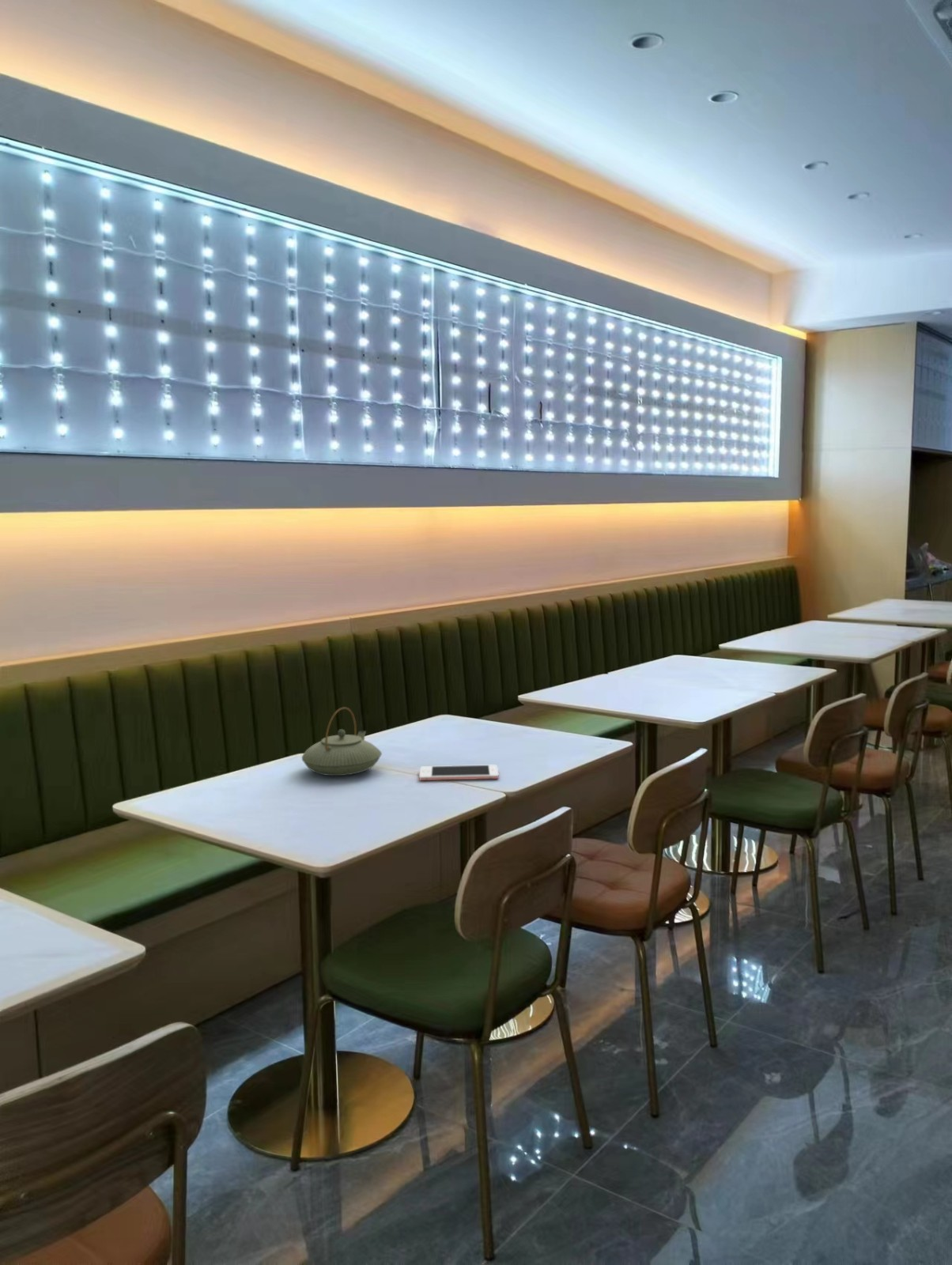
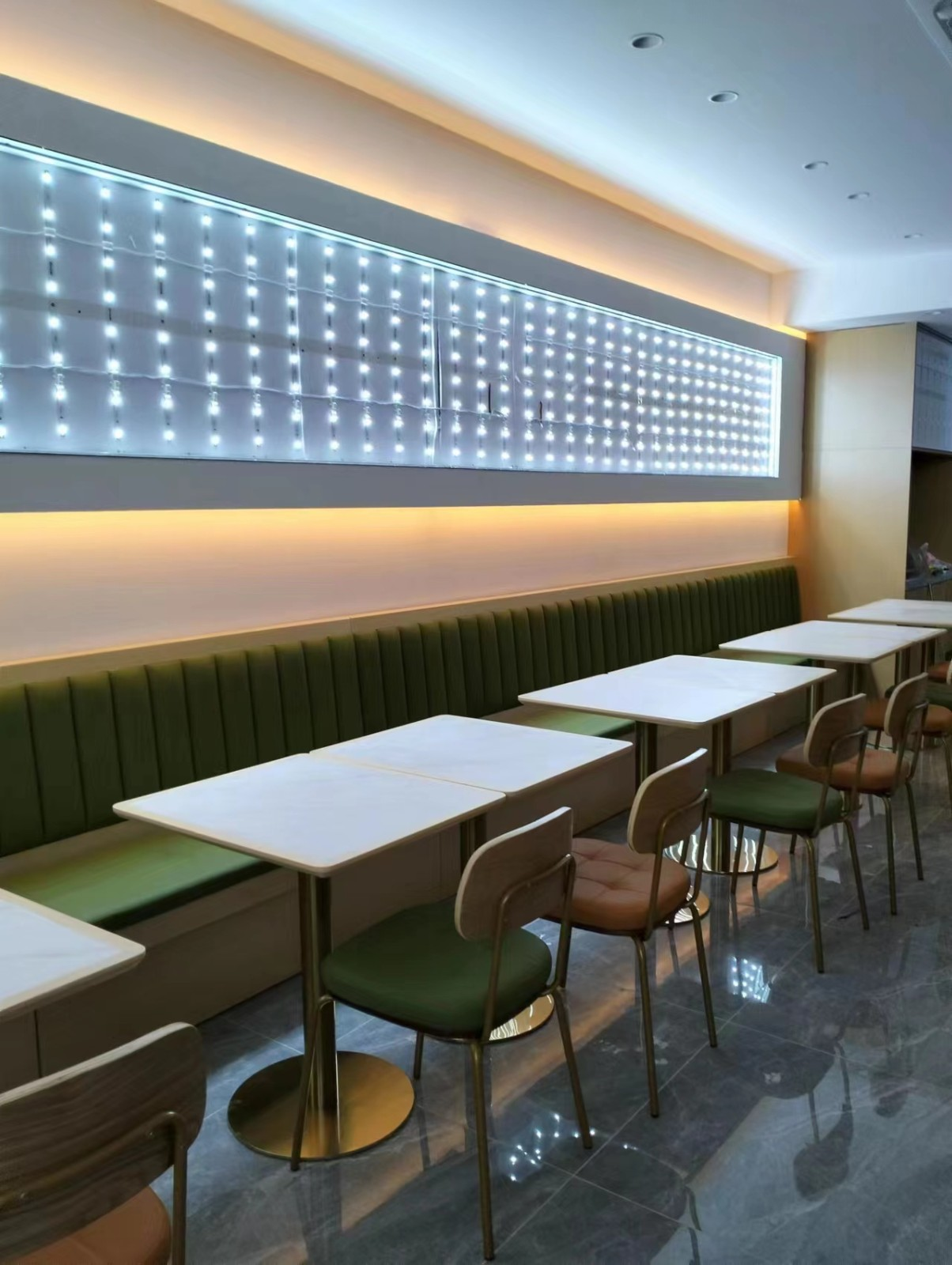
- teapot [301,706,383,776]
- cell phone [418,765,500,781]
